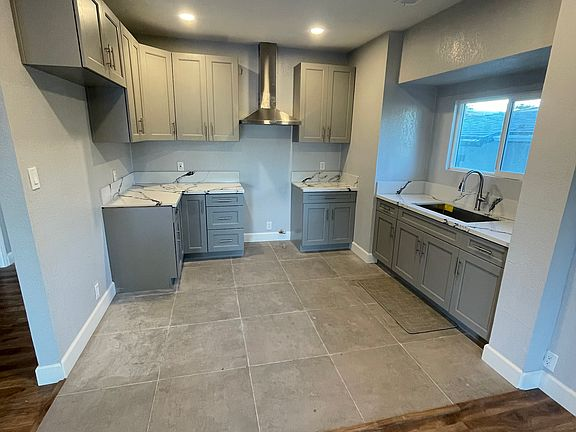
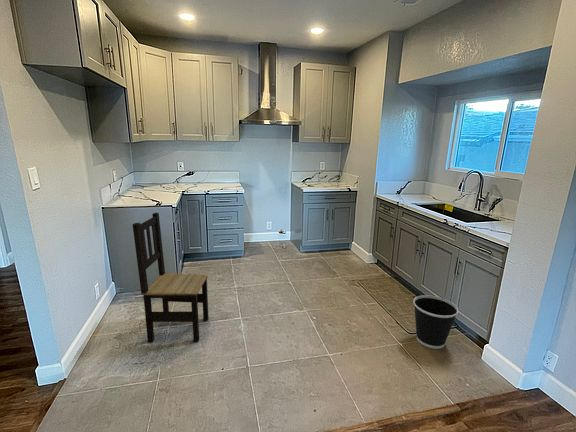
+ wastebasket [412,294,459,350]
+ dining chair [131,212,209,343]
